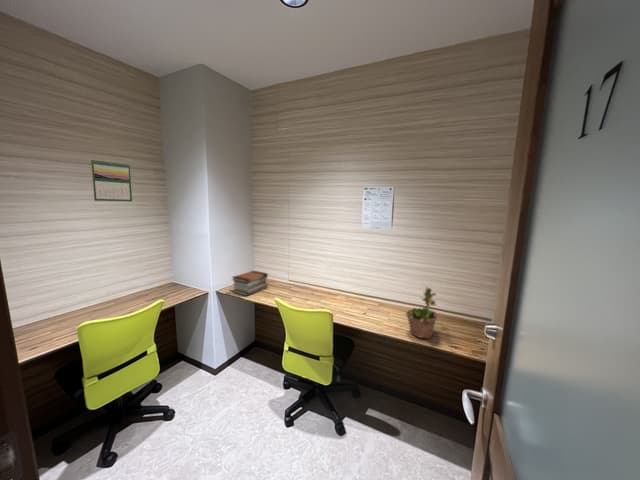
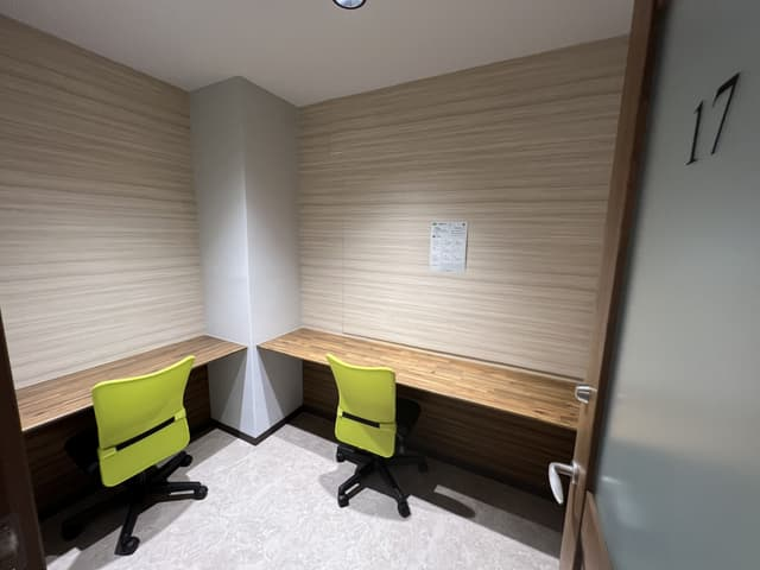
- potted plant [405,285,439,340]
- book stack [230,270,269,297]
- calendar [90,158,133,203]
